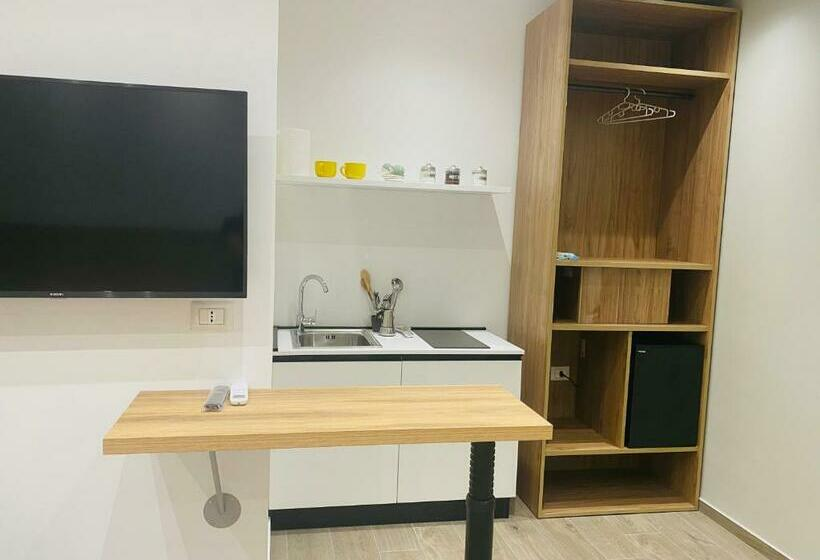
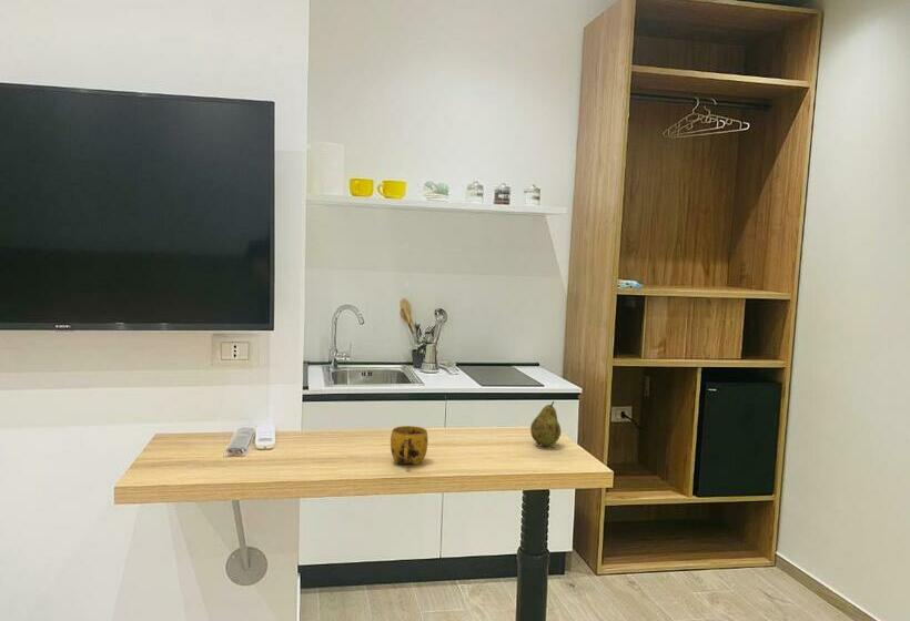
+ fruit [529,400,562,447]
+ mug [390,425,429,466]
